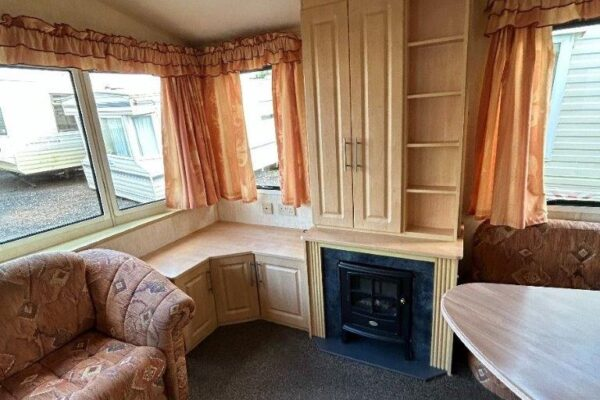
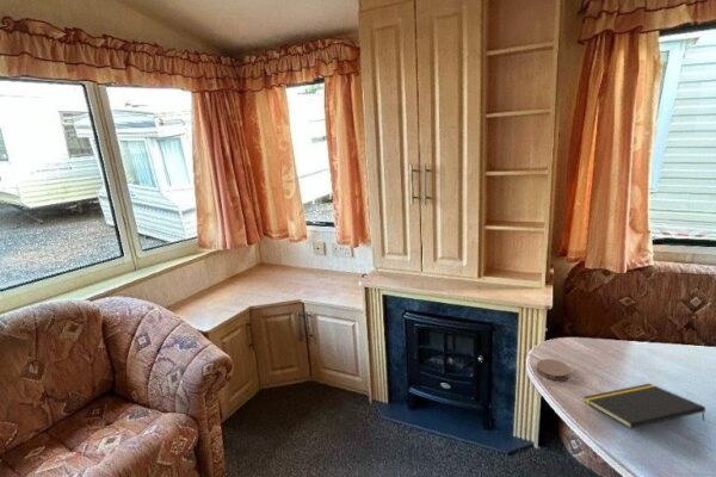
+ coaster [536,358,572,380]
+ notepad [582,383,706,429]
